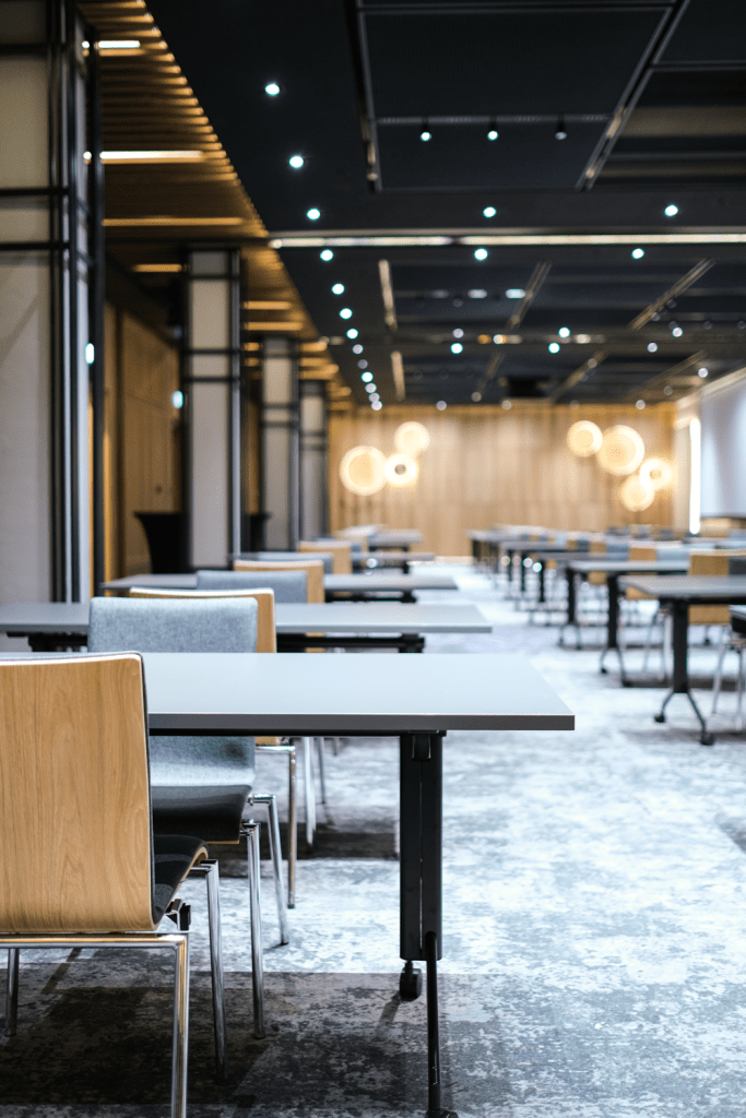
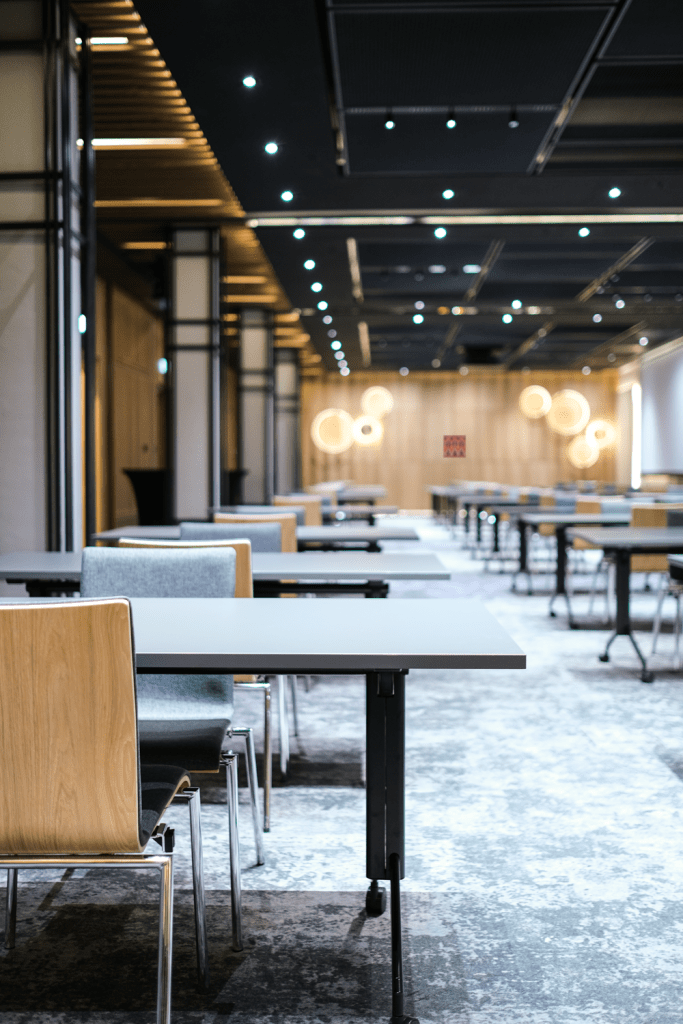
+ wall art [442,434,467,459]
